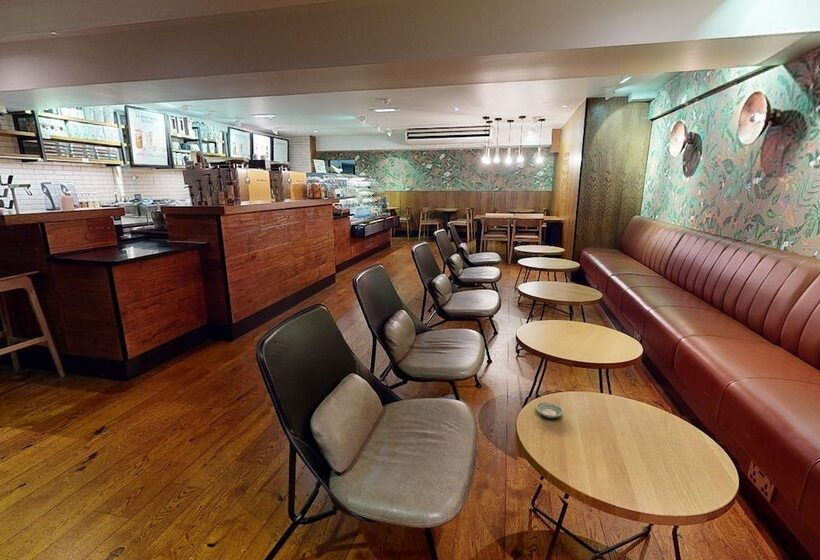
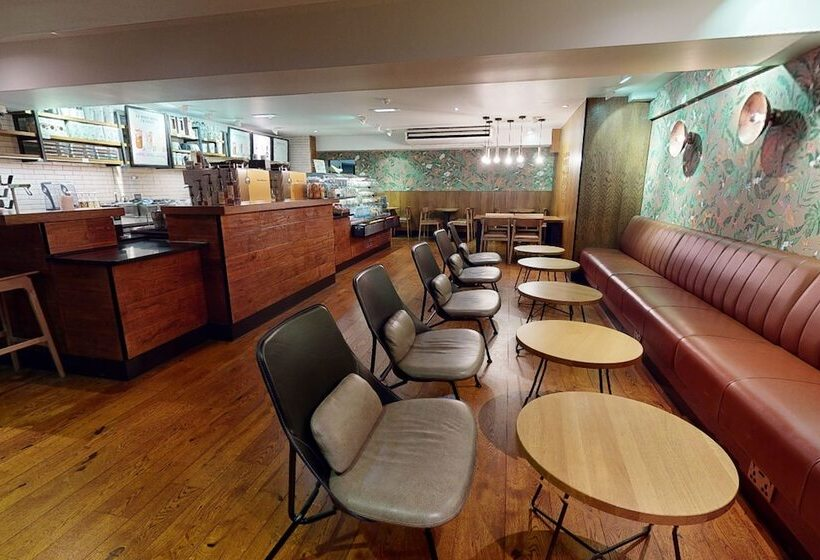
- saucer [535,401,565,419]
